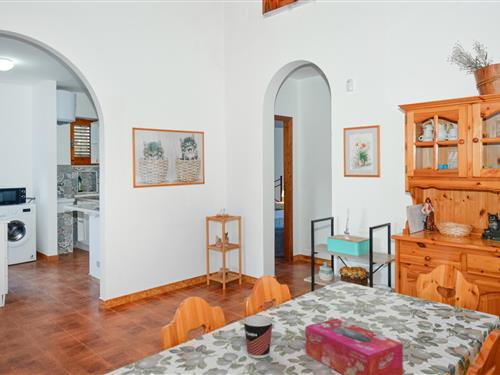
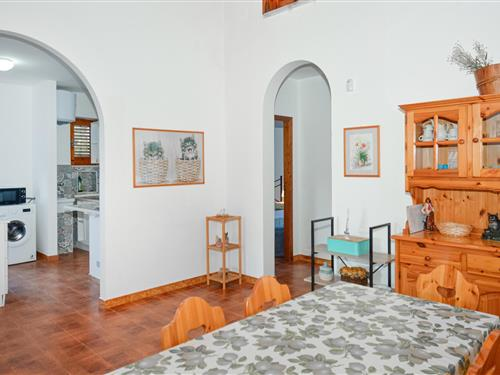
- tissue box [305,317,404,375]
- cup [242,315,274,359]
